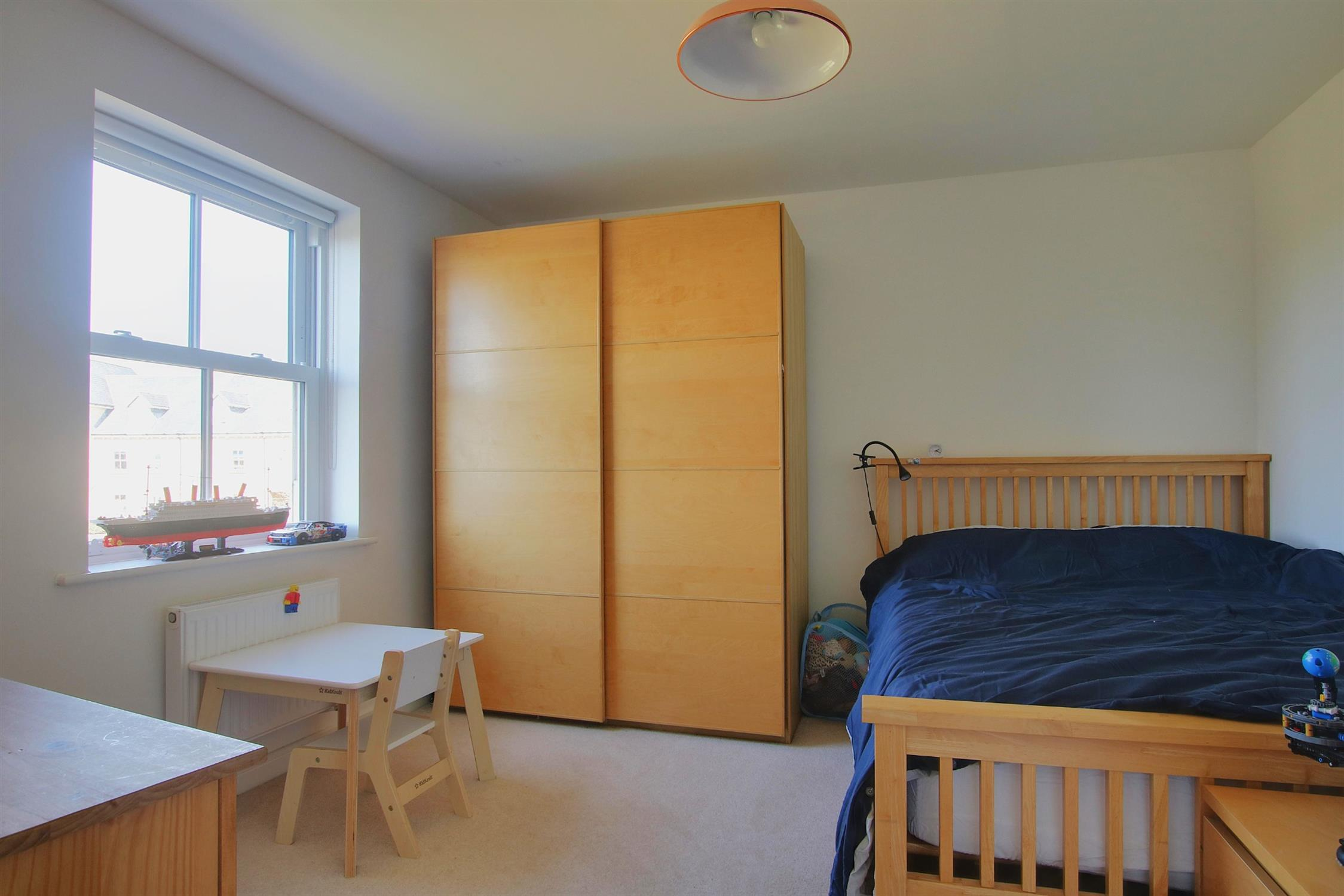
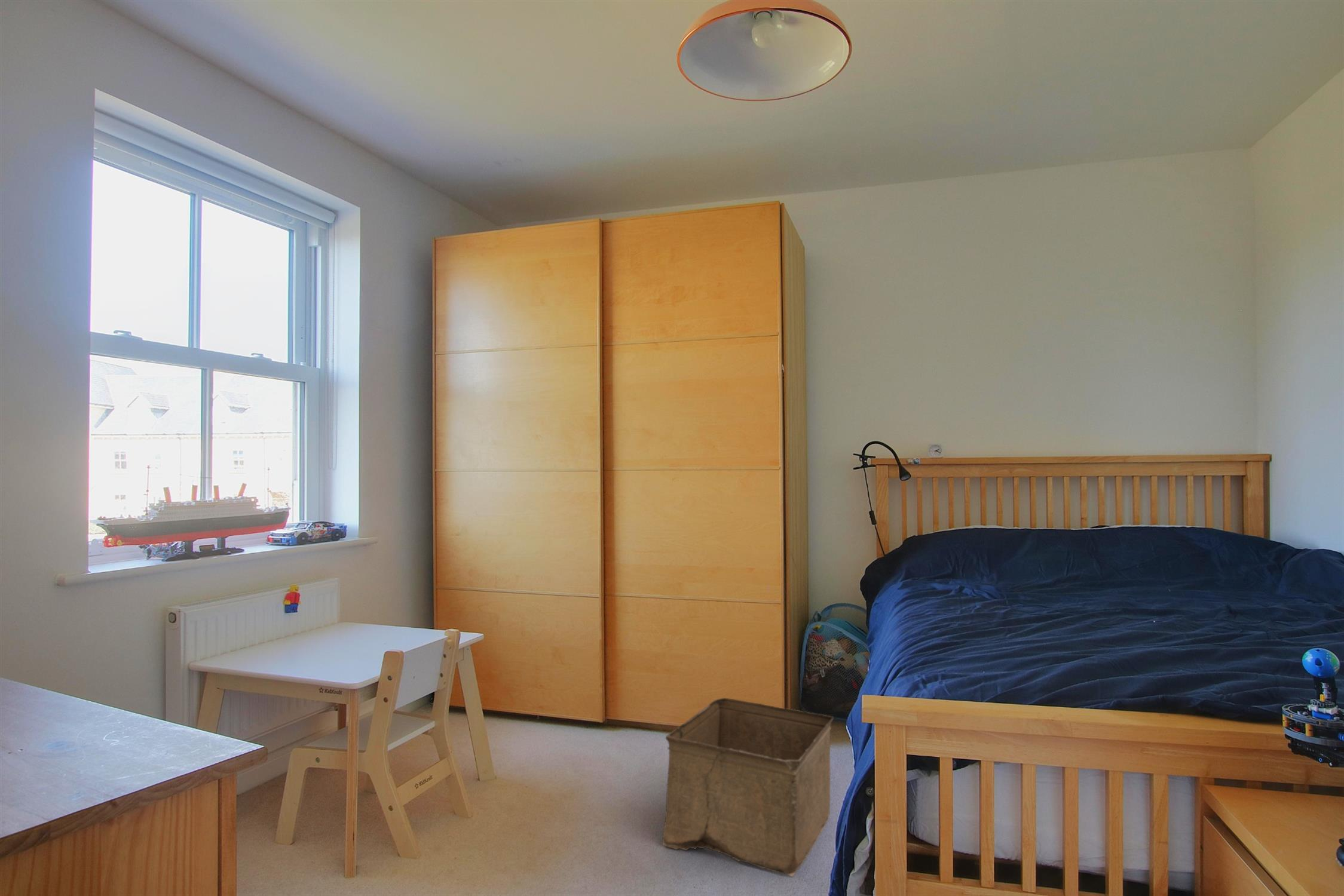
+ storage bin [662,697,834,877]
